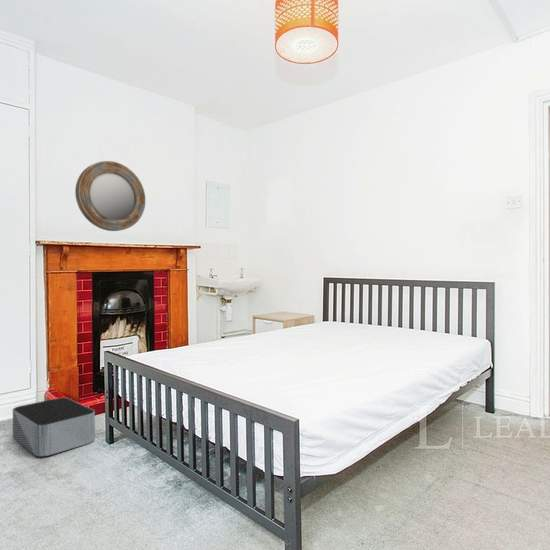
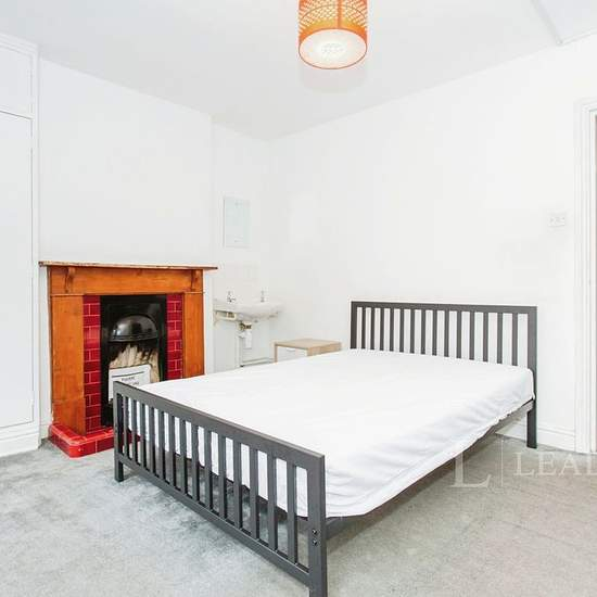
- storage bin [12,397,96,457]
- home mirror [74,160,146,232]
